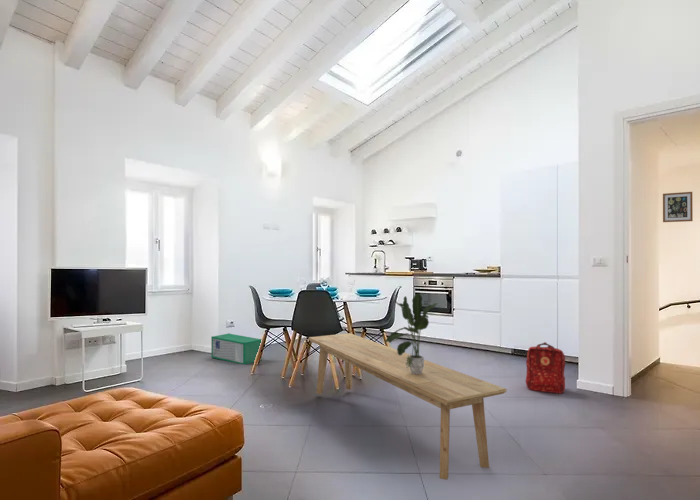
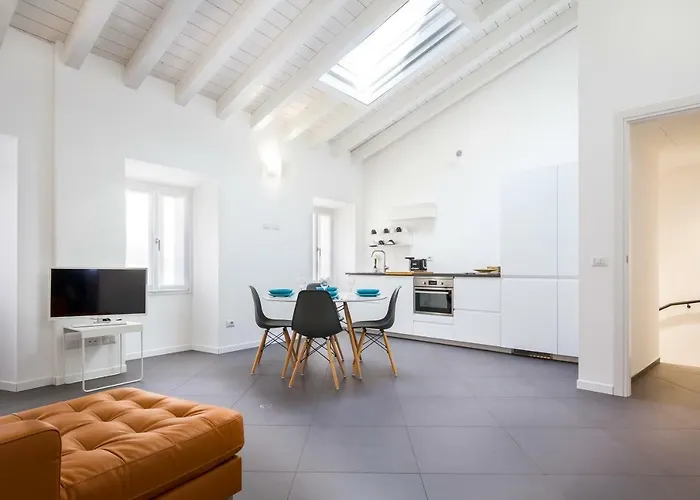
- bench [307,332,508,481]
- wall art [662,191,694,223]
- potted plant [384,293,439,374]
- storage bin [210,332,263,366]
- backpack [525,341,567,395]
